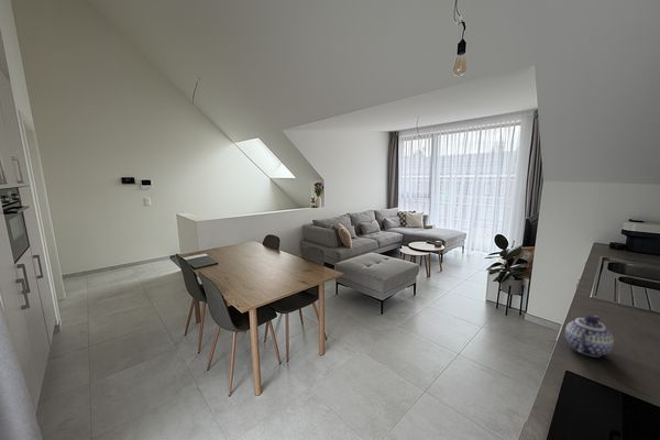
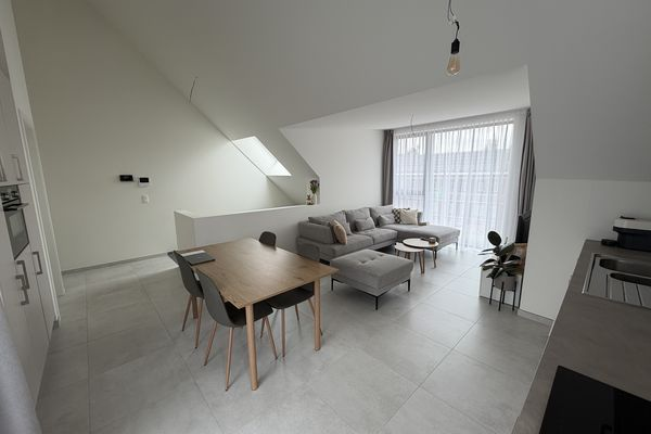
- teapot [564,315,615,358]
